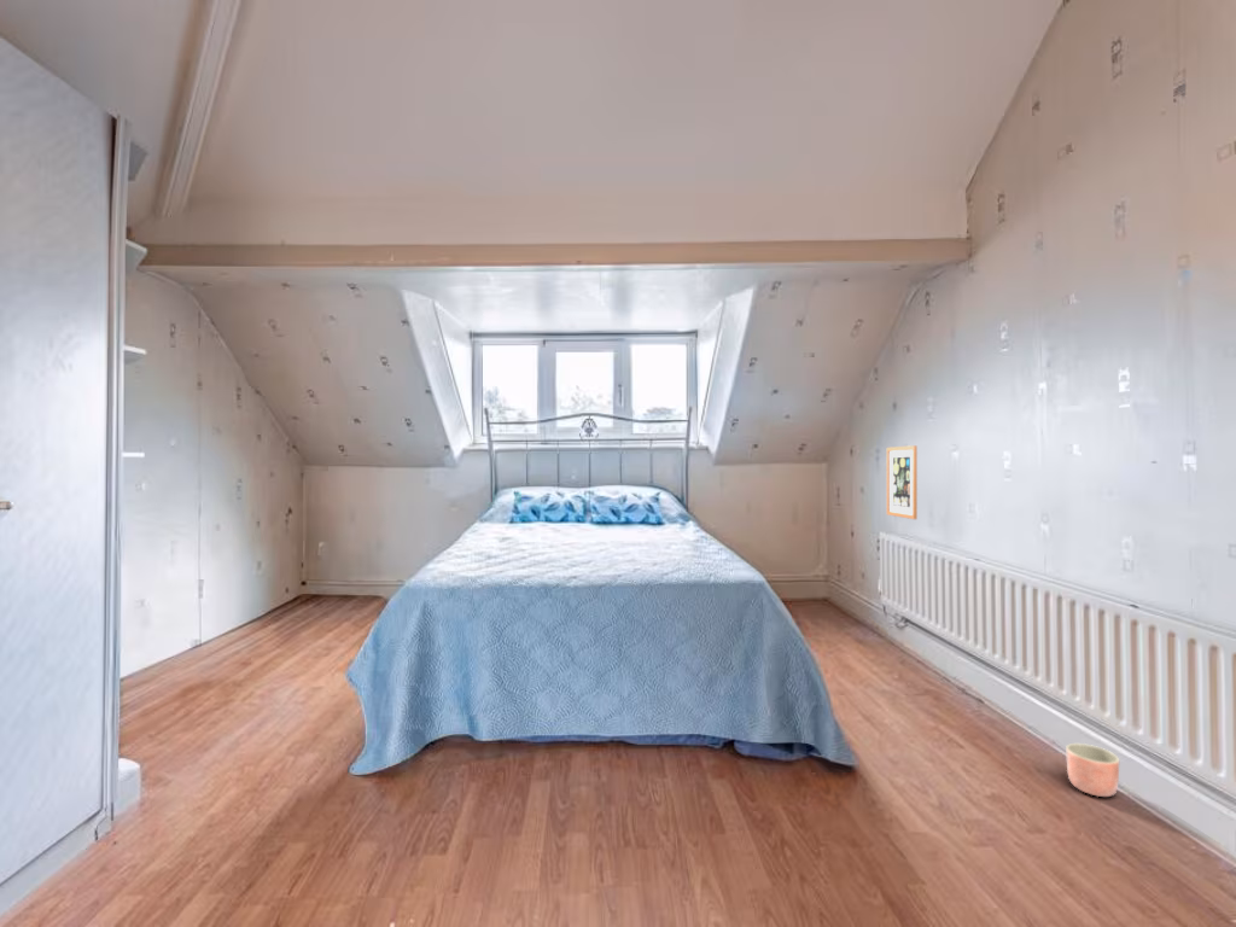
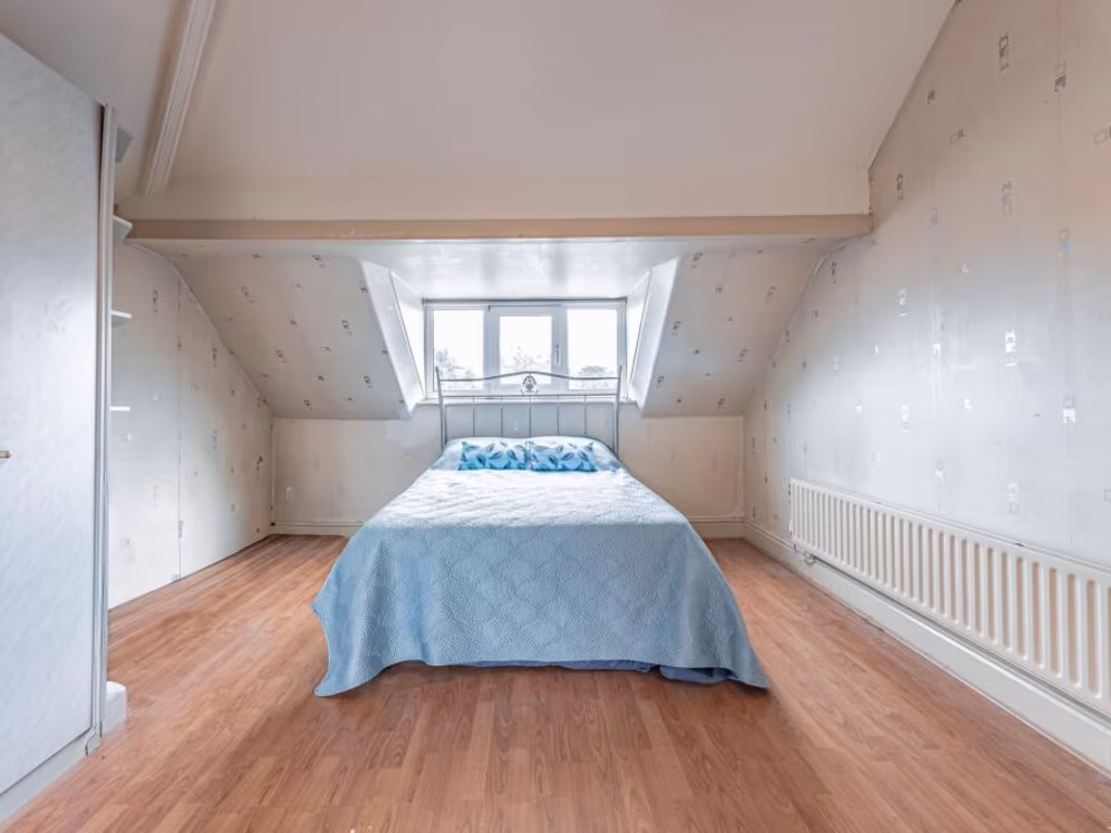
- planter [1065,742,1120,798]
- wall art [886,444,919,520]
